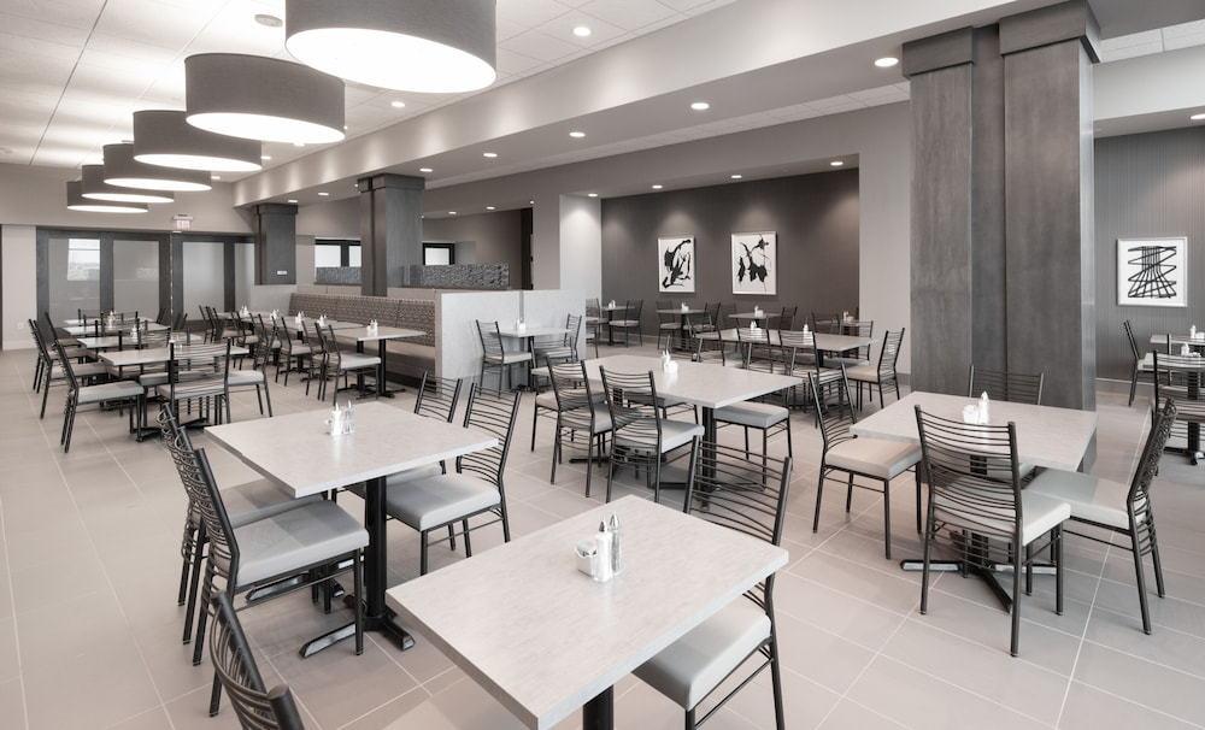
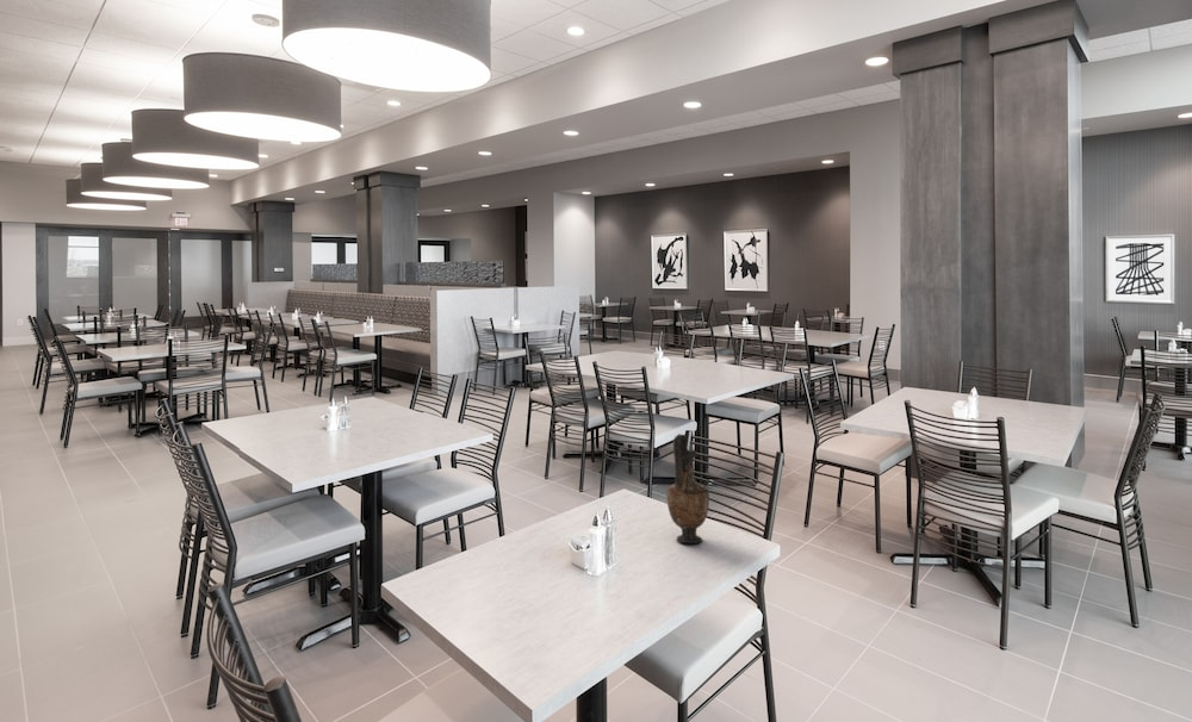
+ vase [665,432,710,544]
